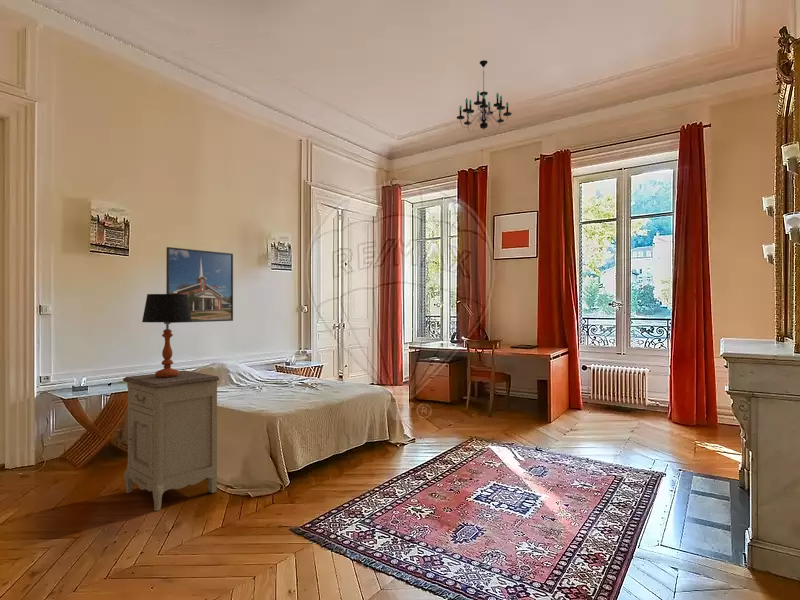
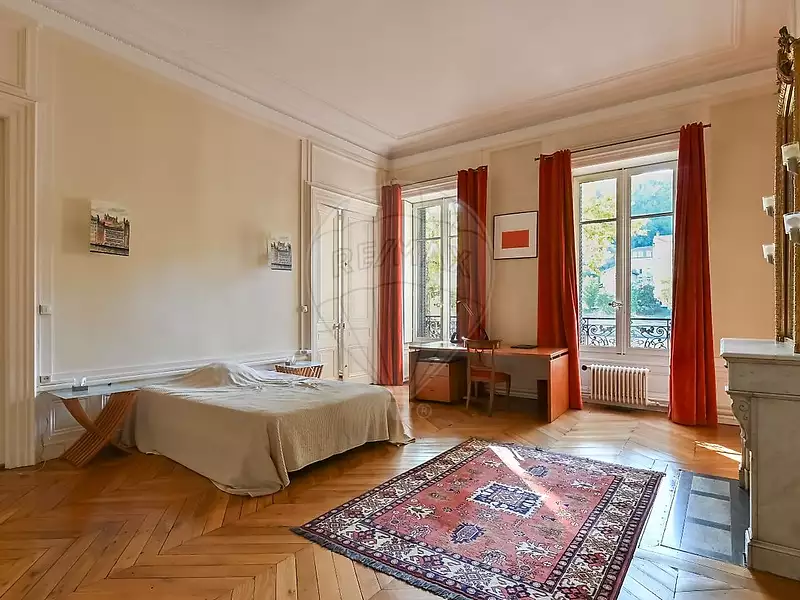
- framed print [165,246,234,324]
- nightstand [117,369,220,512]
- chandelier [455,59,513,133]
- table lamp [141,293,192,378]
